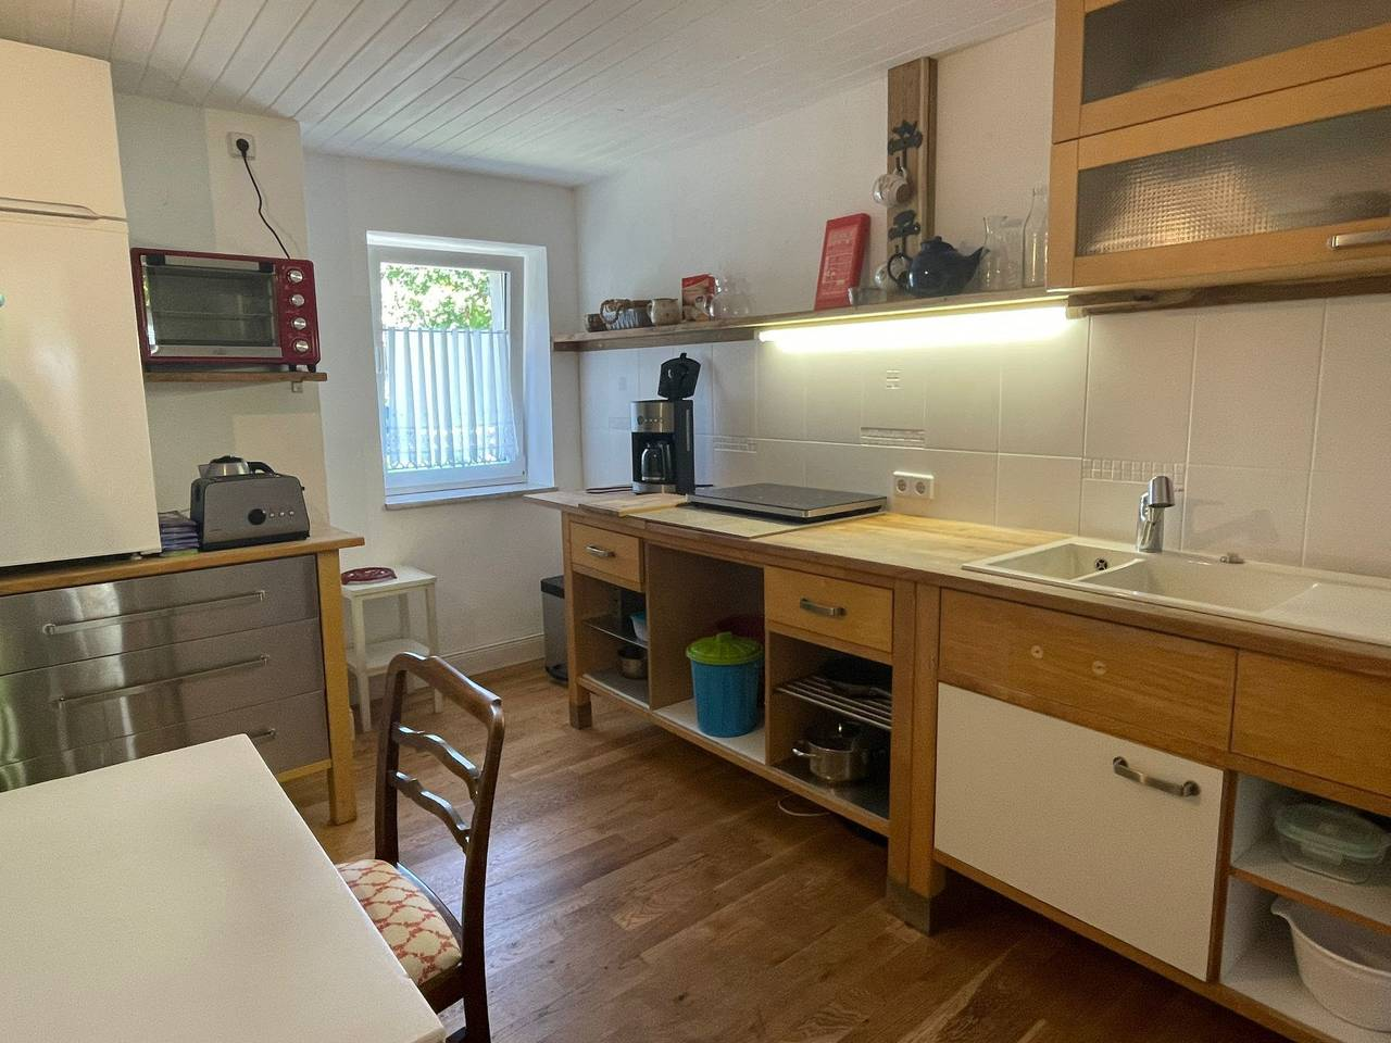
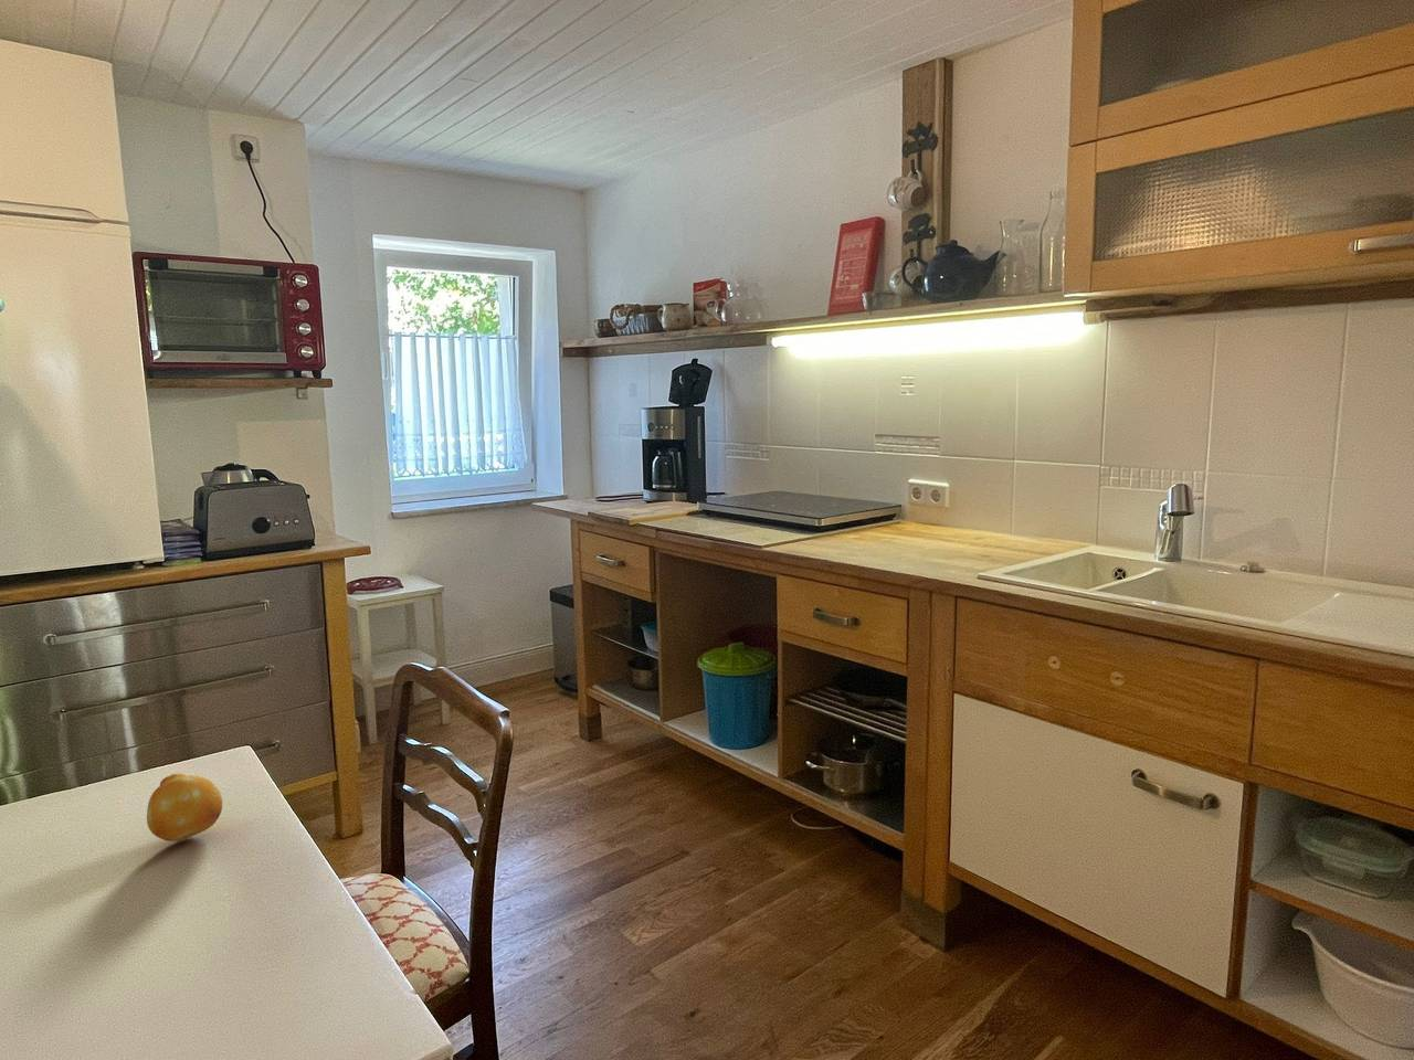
+ fruit [146,772,223,843]
